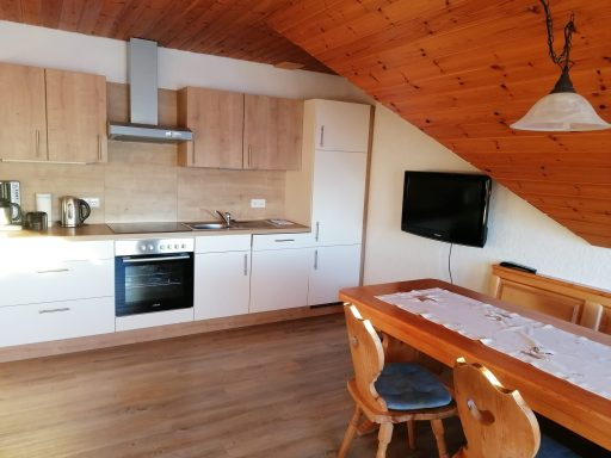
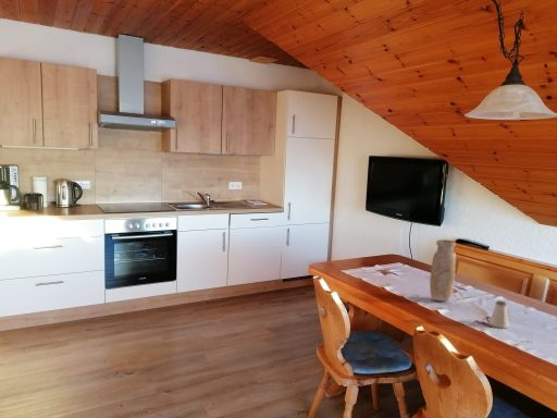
+ vase [429,238,457,303]
+ saltshaker [488,299,509,329]
